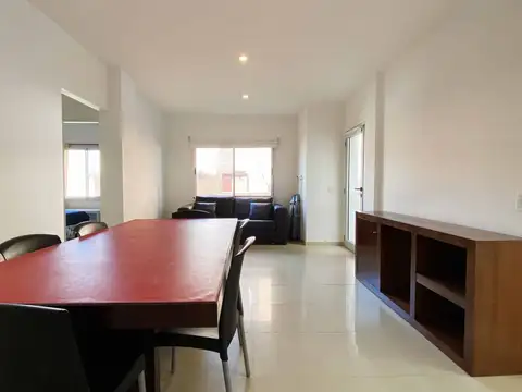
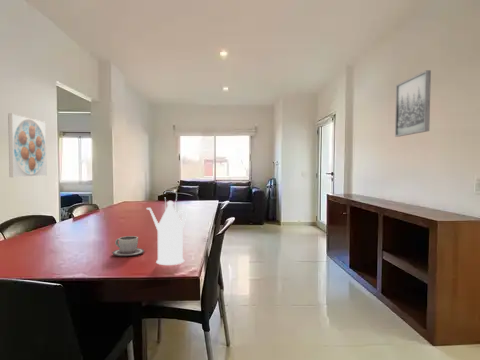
+ teapot [146,190,187,266]
+ cup [111,235,145,257]
+ wall art [394,69,432,138]
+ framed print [7,113,48,178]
